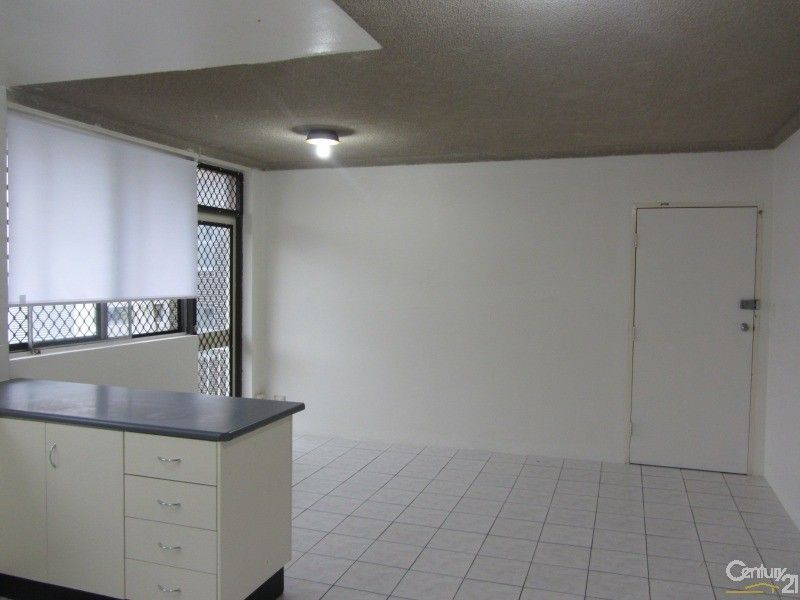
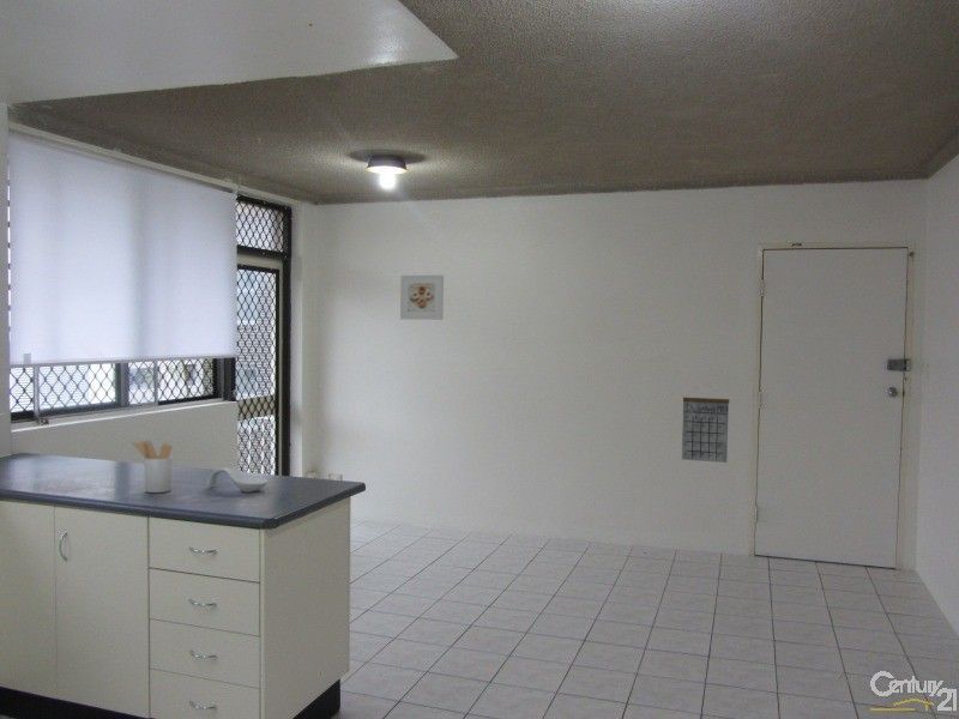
+ spoon rest [205,466,269,493]
+ calendar [681,382,730,464]
+ utensil holder [132,440,174,494]
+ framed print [399,274,445,321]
